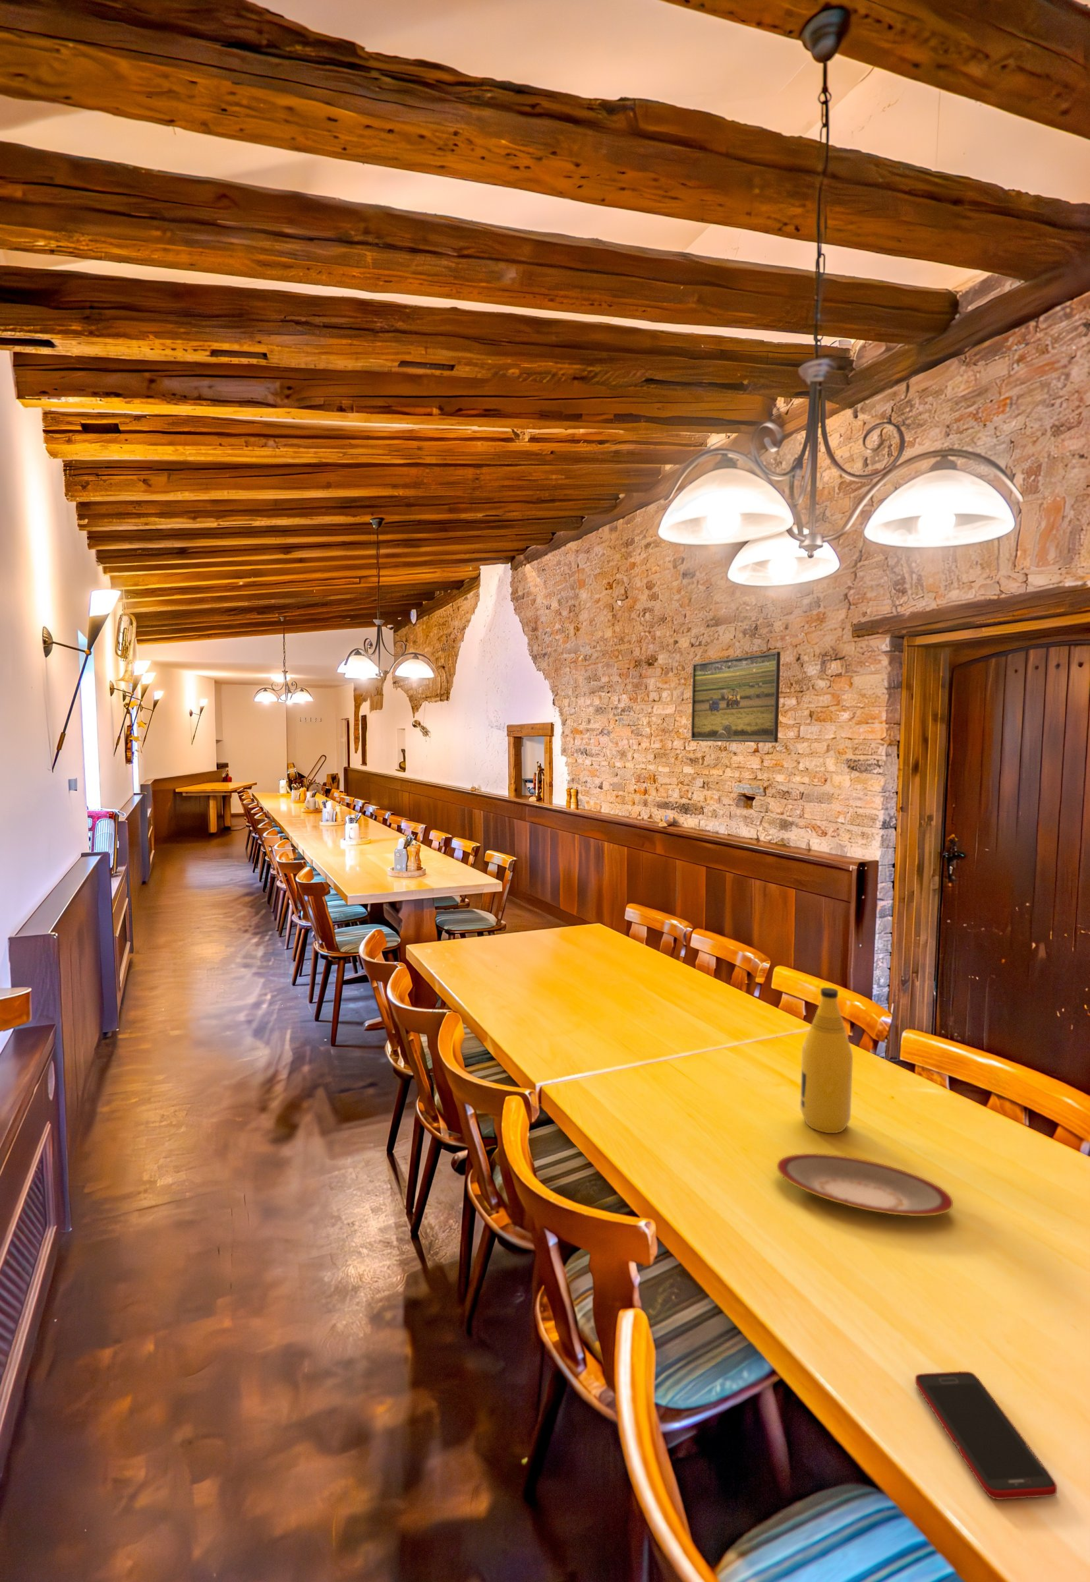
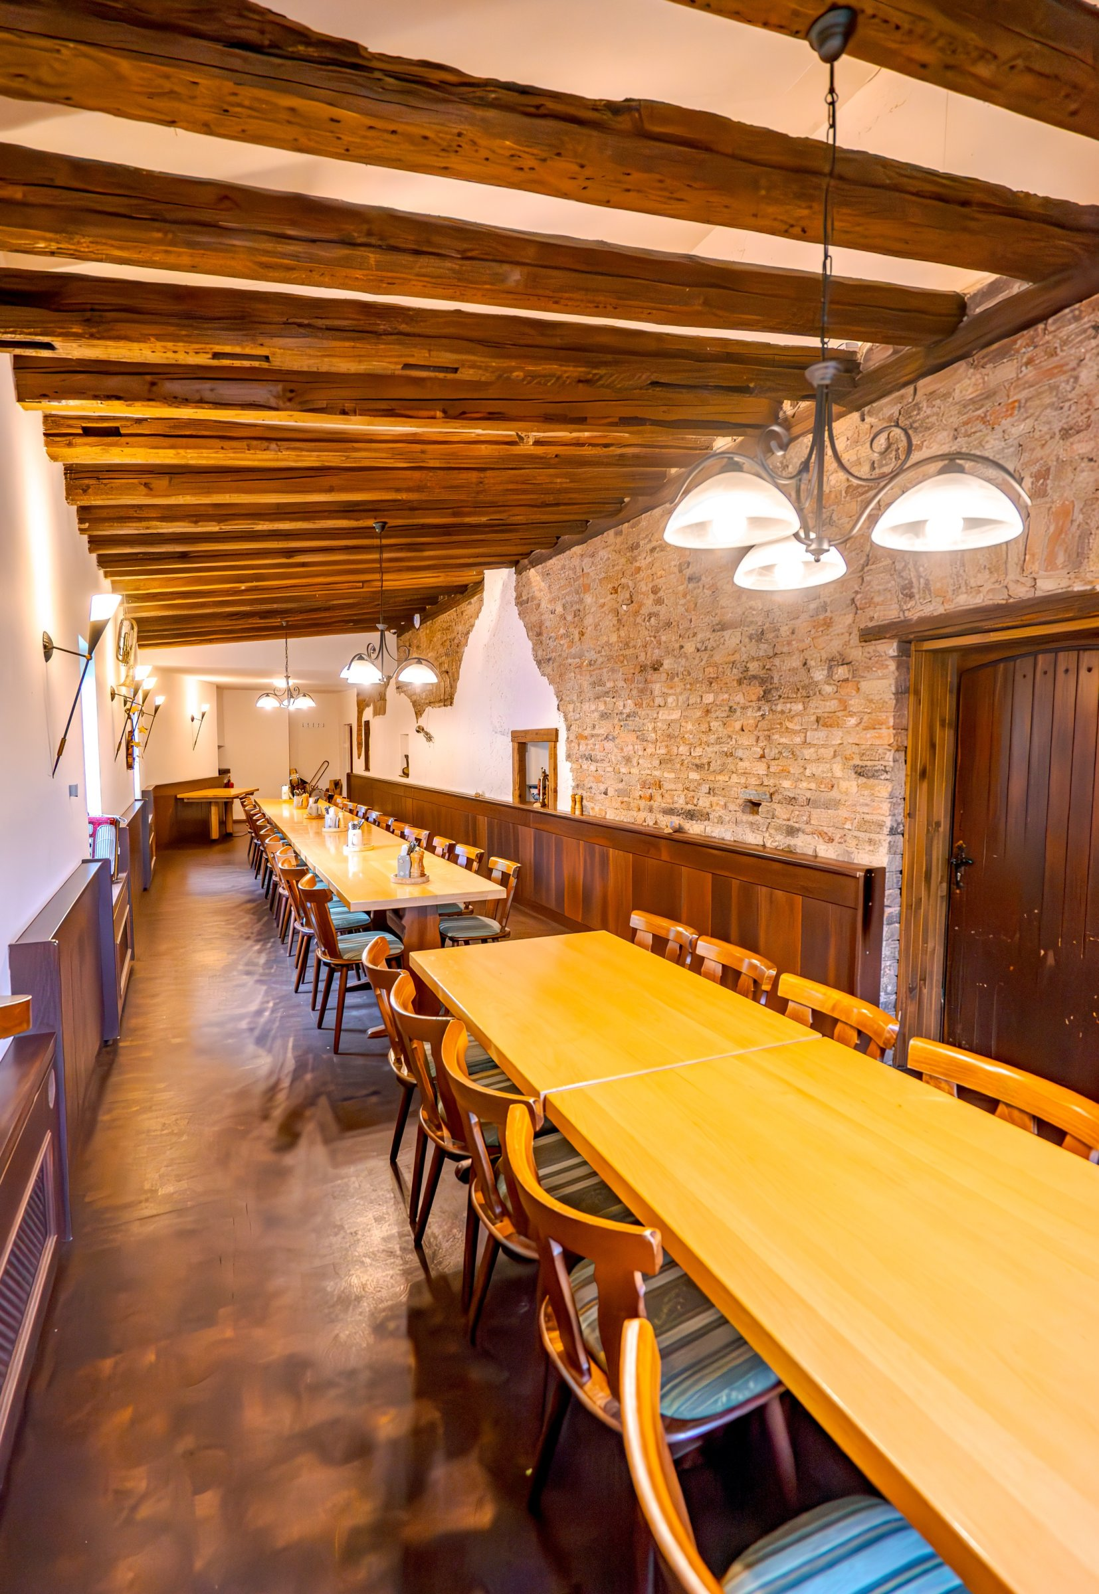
- bottle [799,987,853,1134]
- plate [776,1153,953,1217]
- cell phone [915,1372,1058,1500]
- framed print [691,650,781,744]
